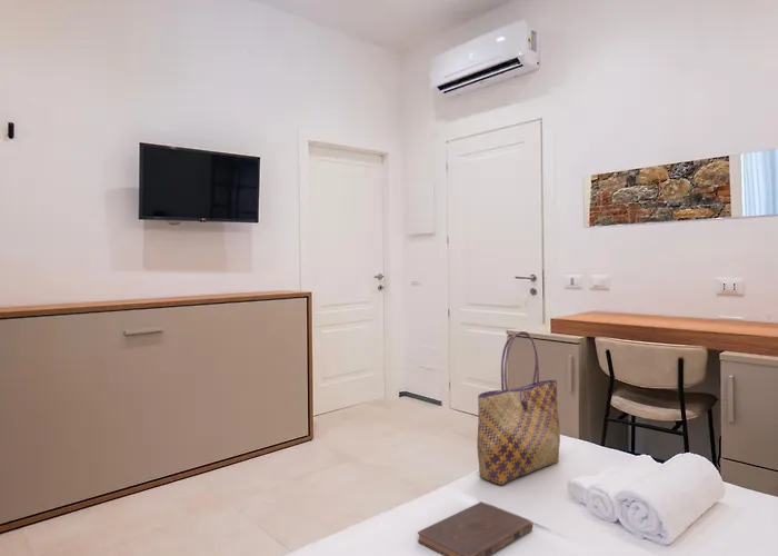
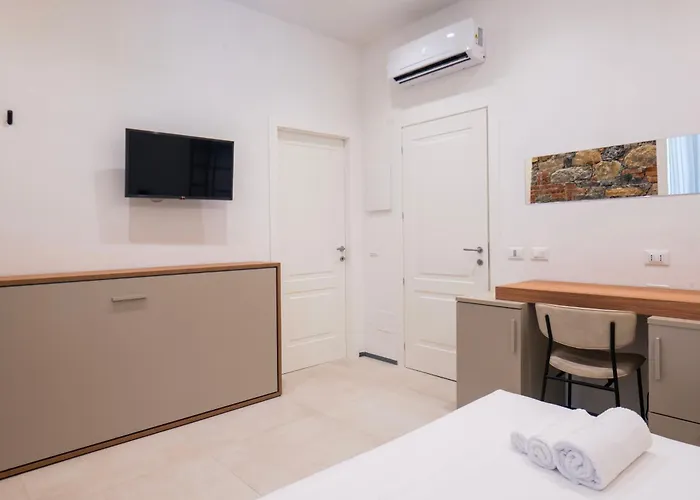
- tote bag [476,330,561,486]
- book [417,500,533,556]
